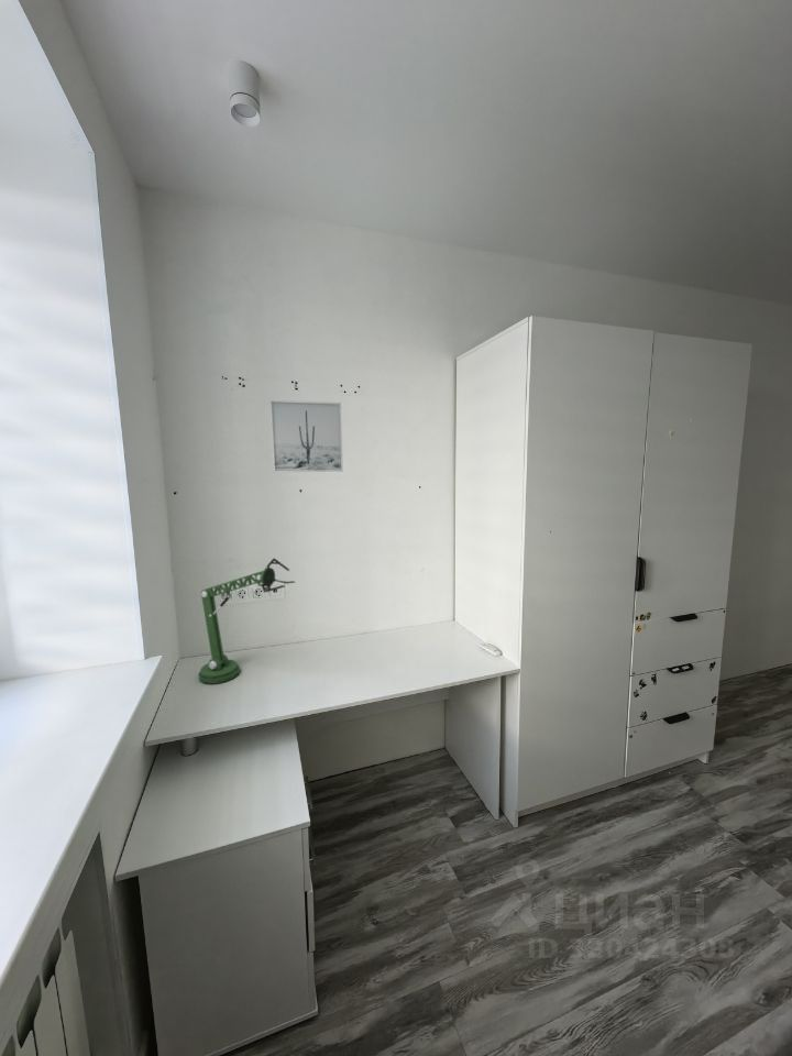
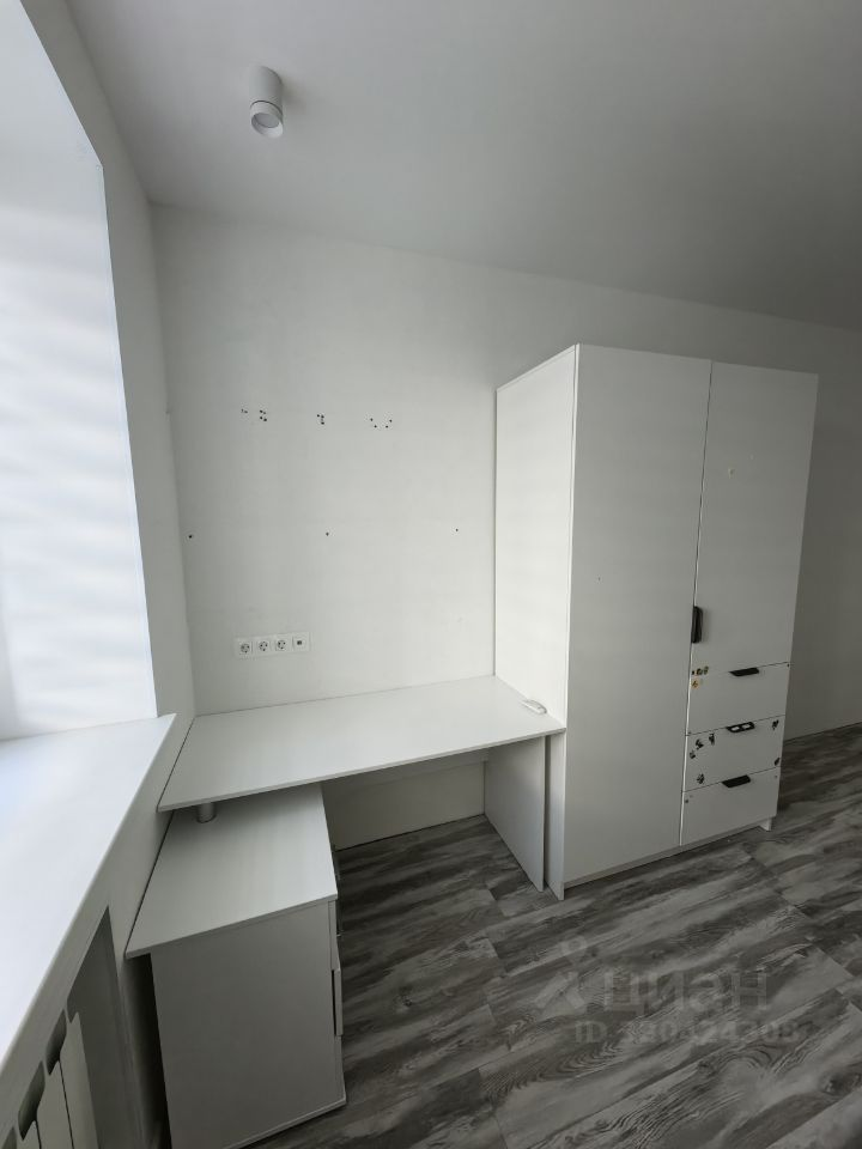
- wall art [268,399,344,473]
- desk lamp [198,557,296,685]
